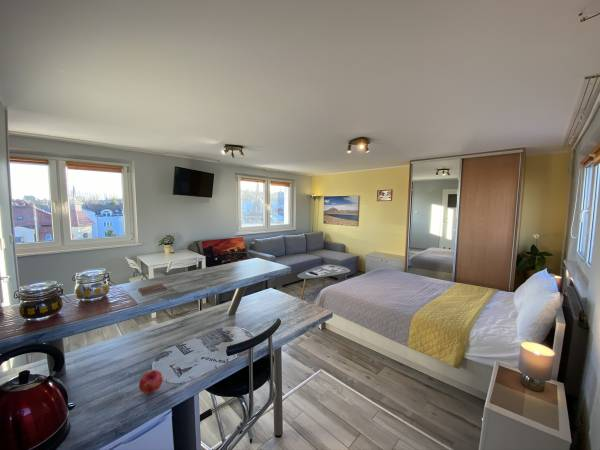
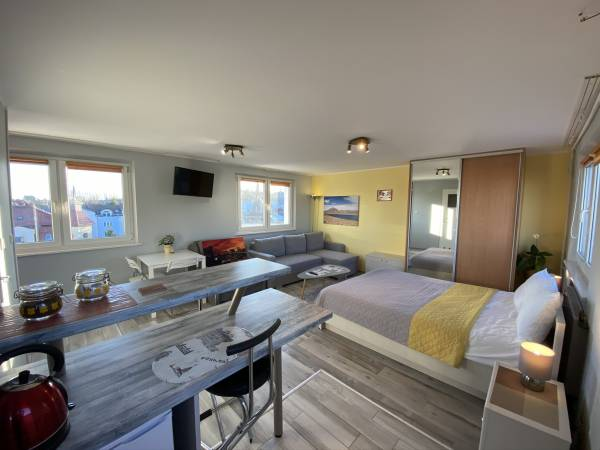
- fruit [138,369,164,394]
